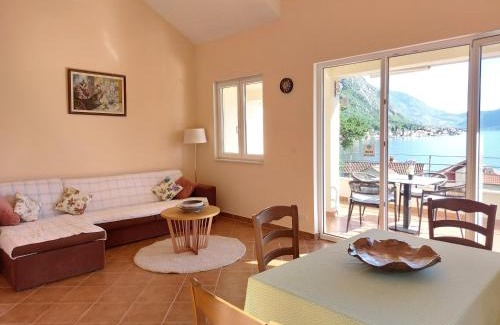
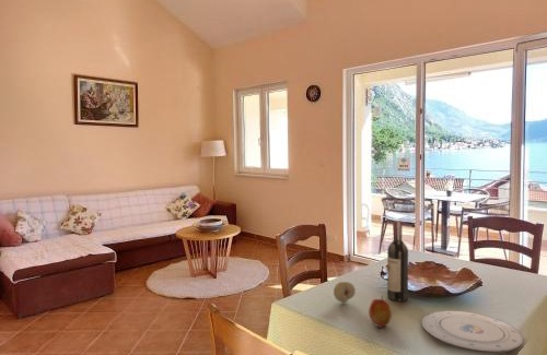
+ apple [368,294,393,329]
+ plate [421,309,524,354]
+ fruit [333,281,357,304]
+ wine bottle [386,220,409,303]
